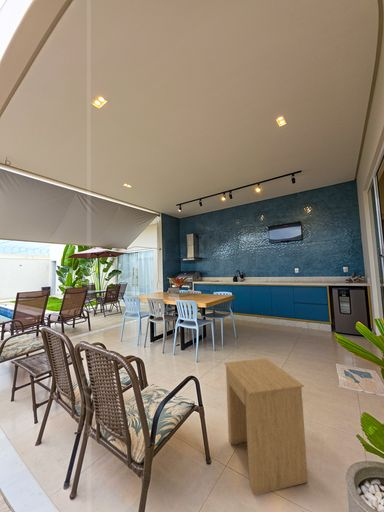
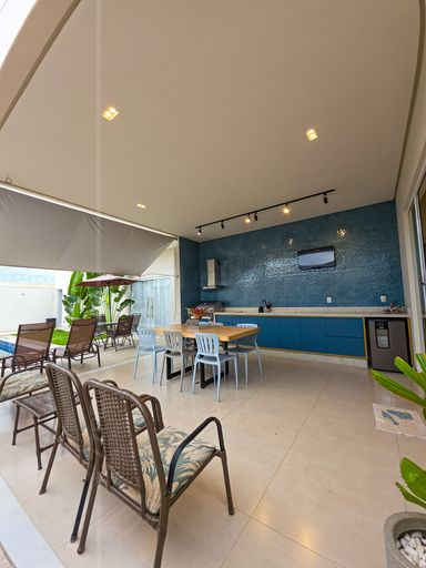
- side table [223,357,309,496]
